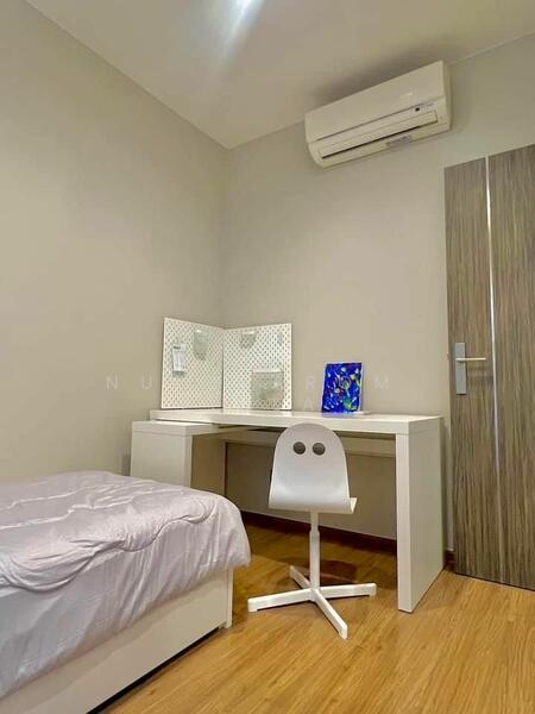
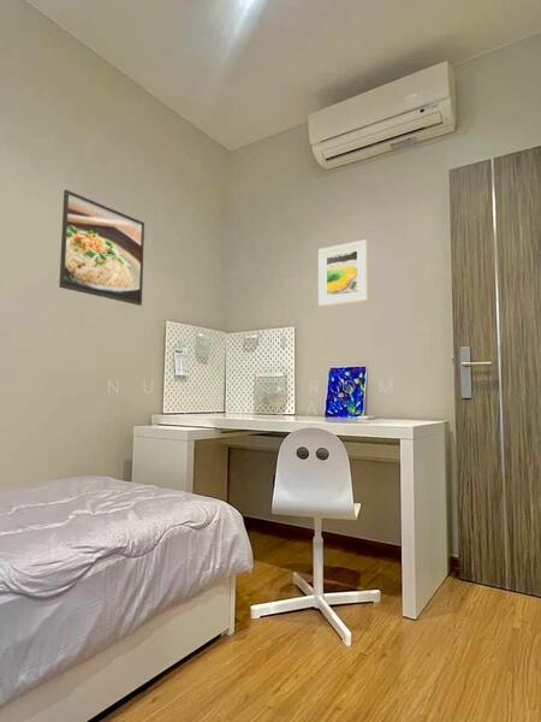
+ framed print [317,238,369,307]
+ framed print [58,189,145,307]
